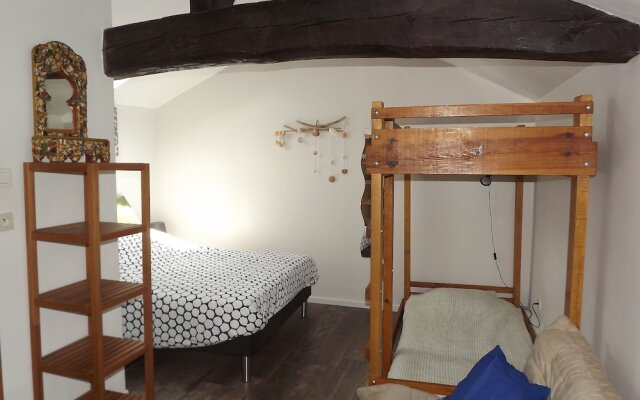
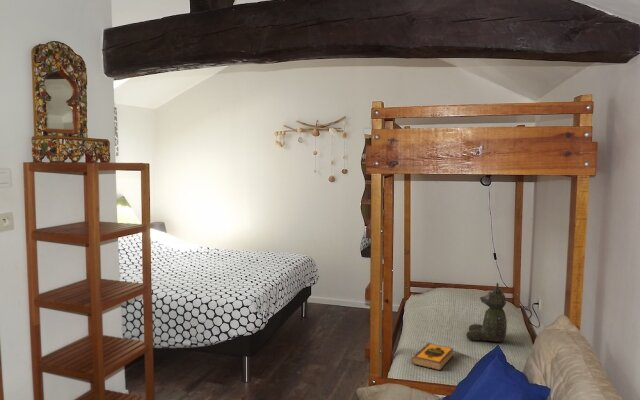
+ hardback book [410,342,454,371]
+ teddy bear [465,282,508,343]
